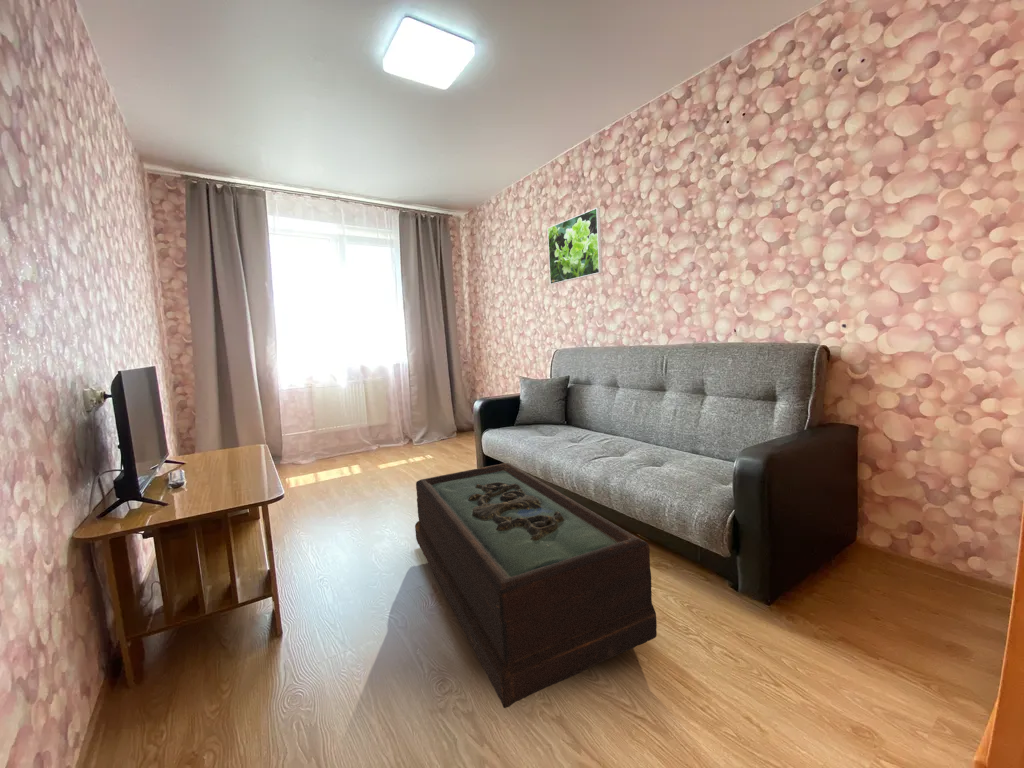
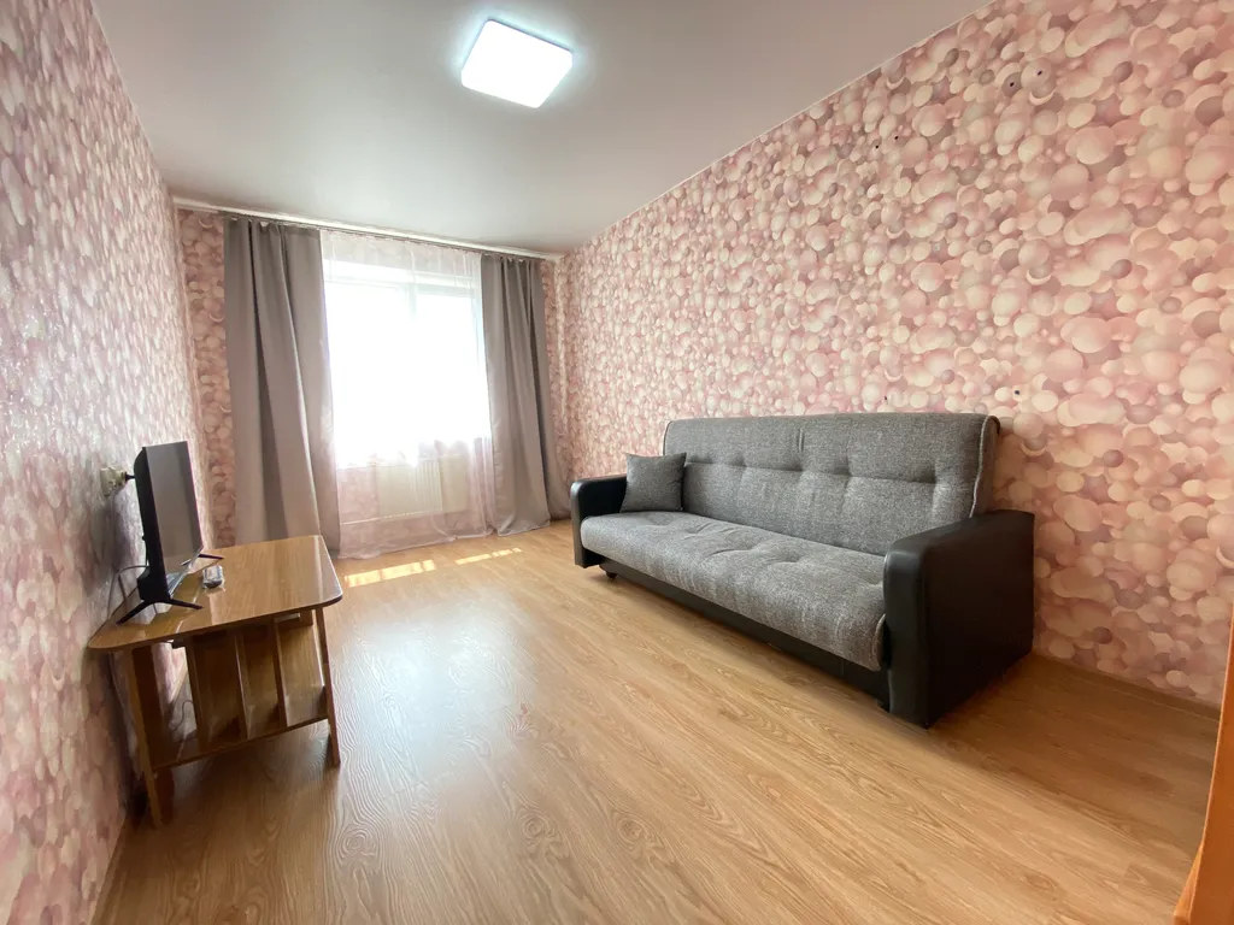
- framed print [546,207,603,285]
- coffee table [414,462,658,709]
